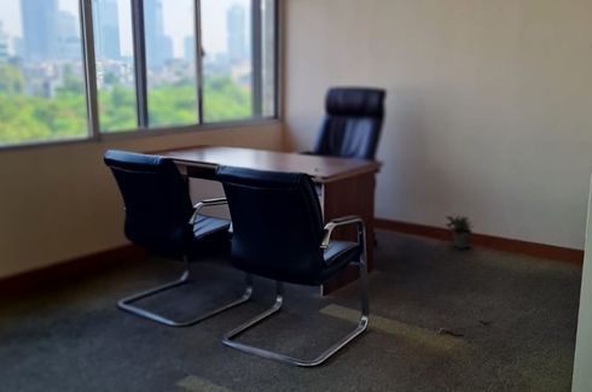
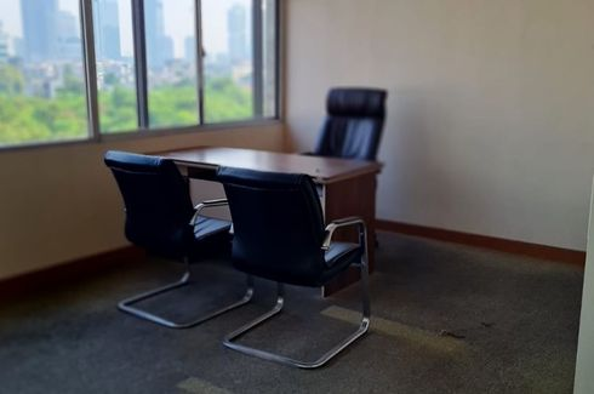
- potted plant [445,213,476,250]
